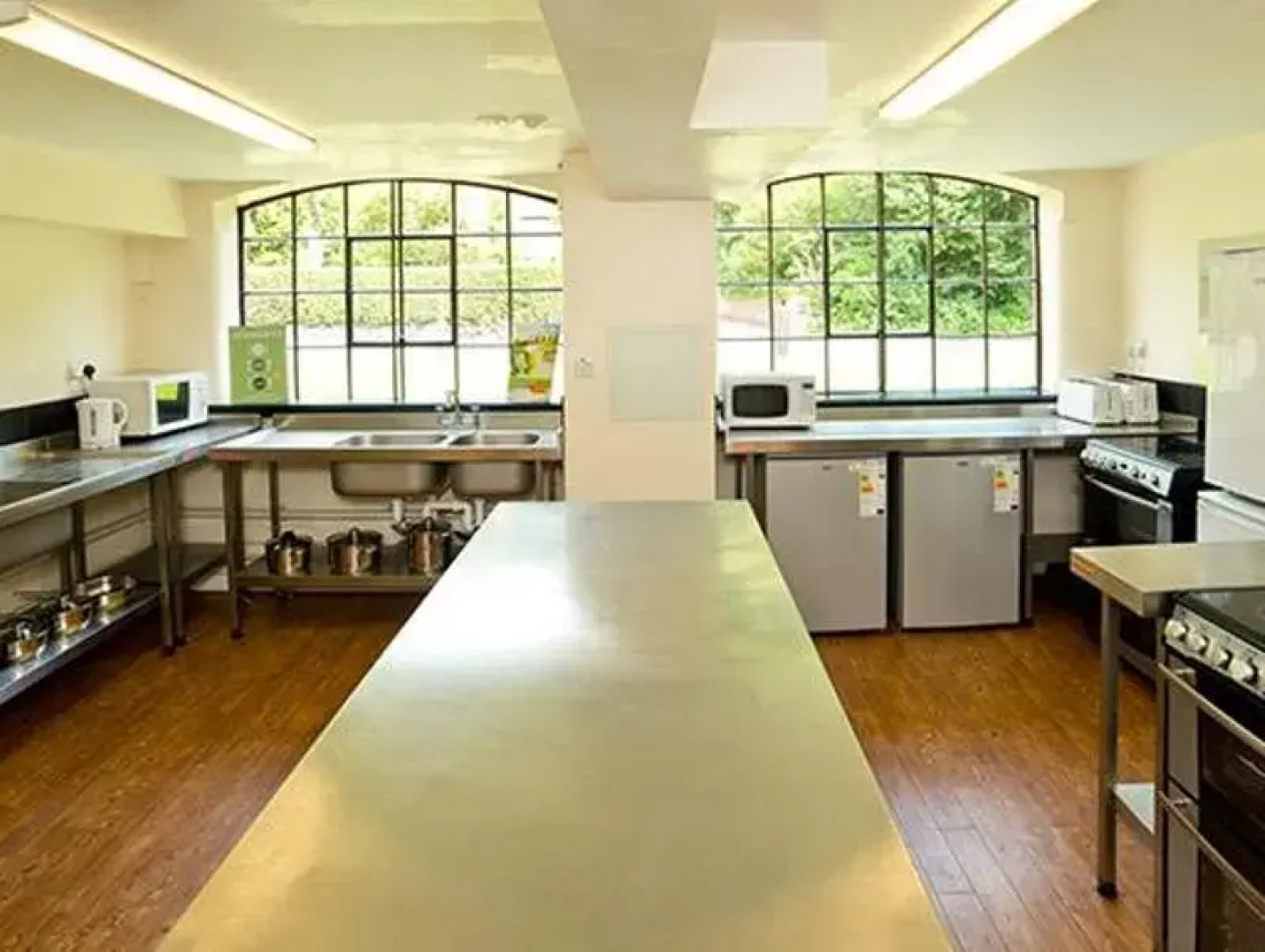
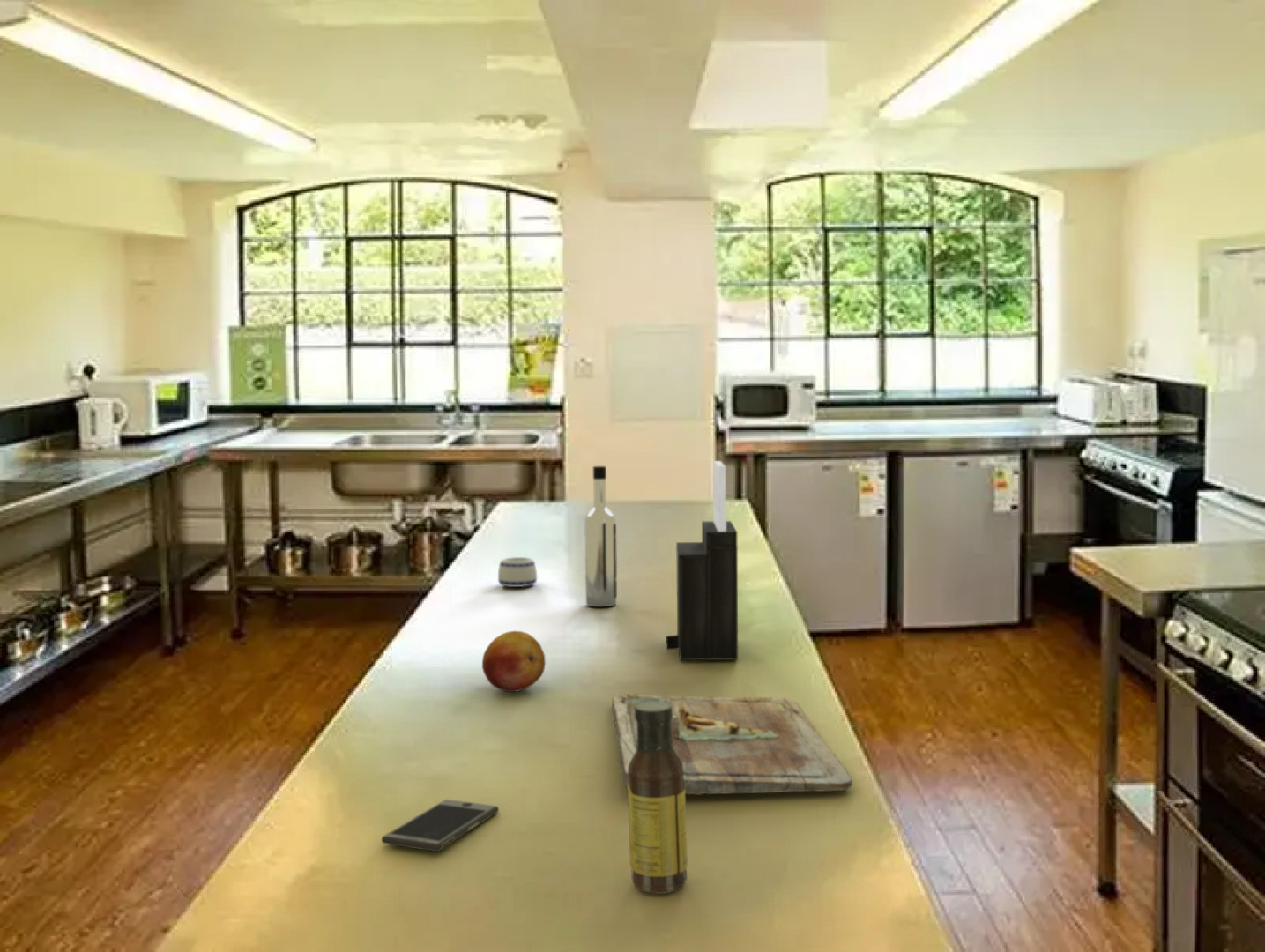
+ fruit [481,630,547,693]
+ mug [497,556,538,588]
+ knife block [666,460,739,662]
+ cutting board [611,693,853,795]
+ sauce bottle [627,701,688,895]
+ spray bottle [584,465,618,607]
+ smartphone [381,799,500,852]
